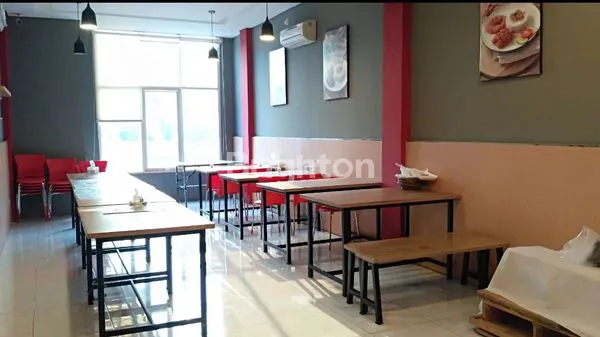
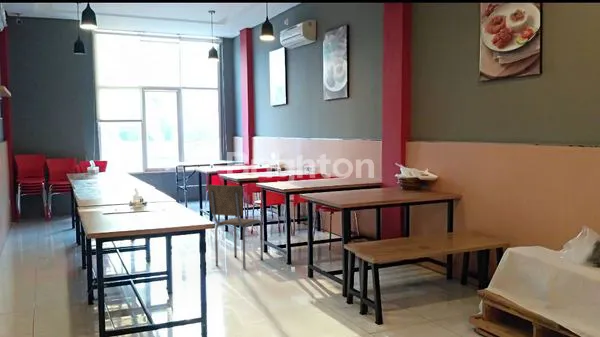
+ dining chair [206,184,264,270]
